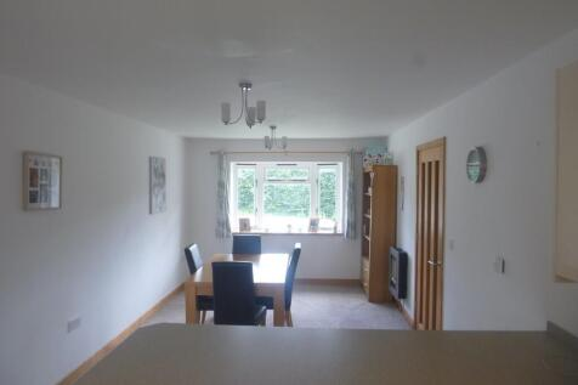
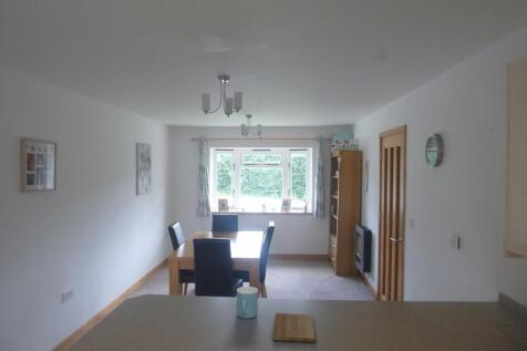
+ mug [236,286,259,320]
+ cutting board [271,312,317,343]
